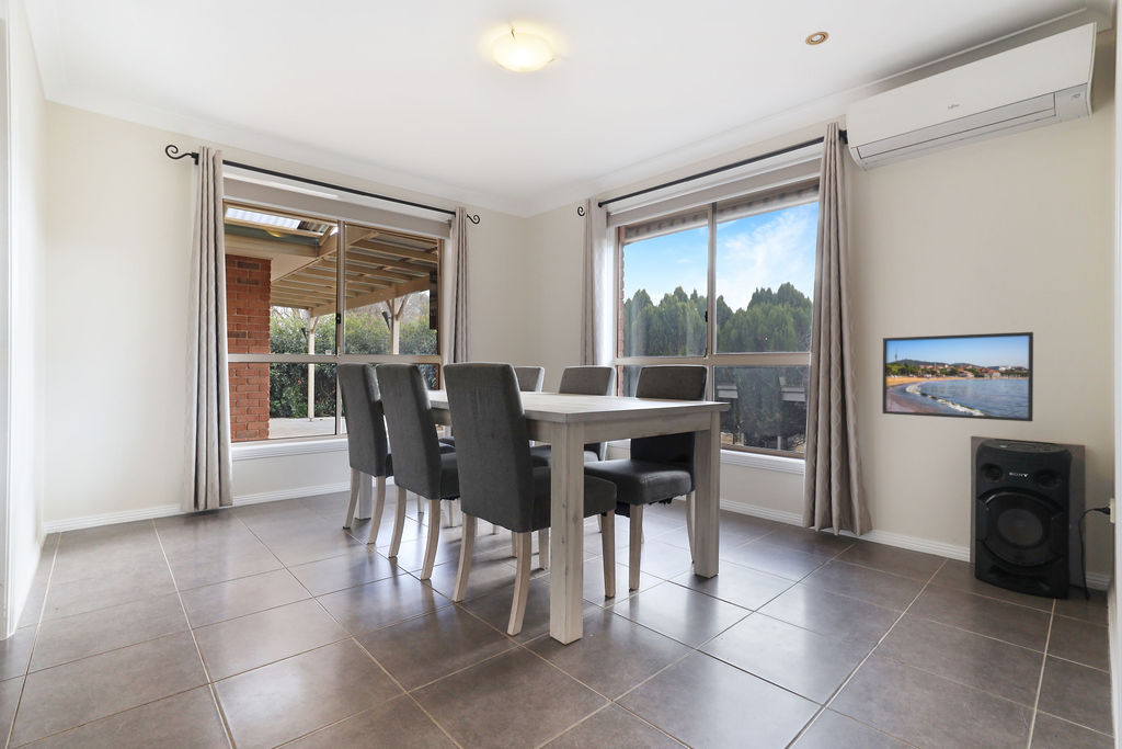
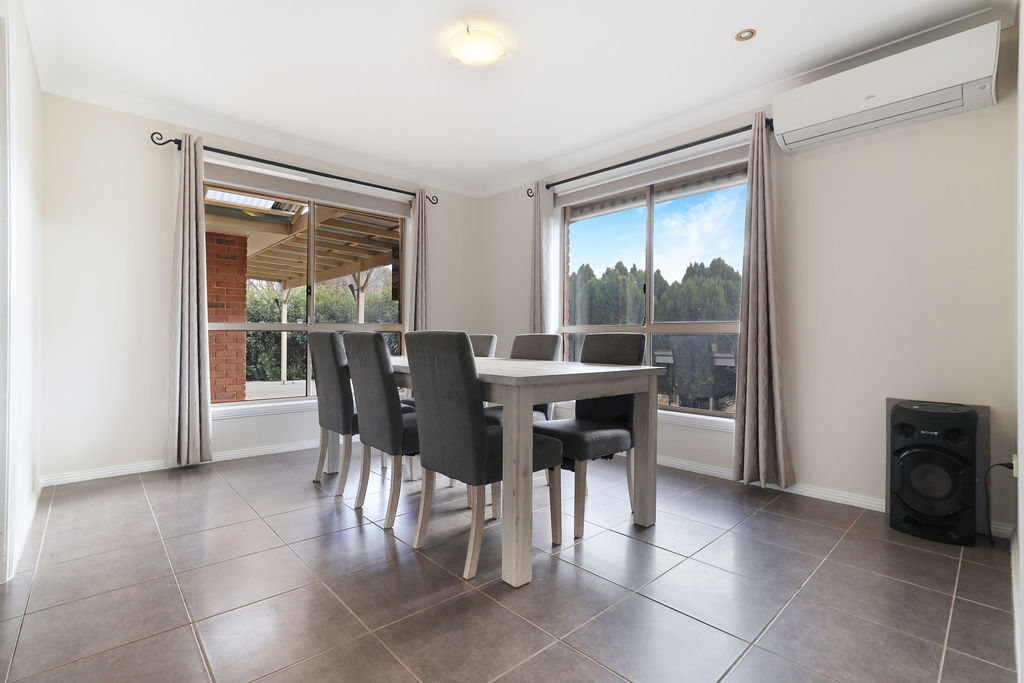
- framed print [881,331,1034,422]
